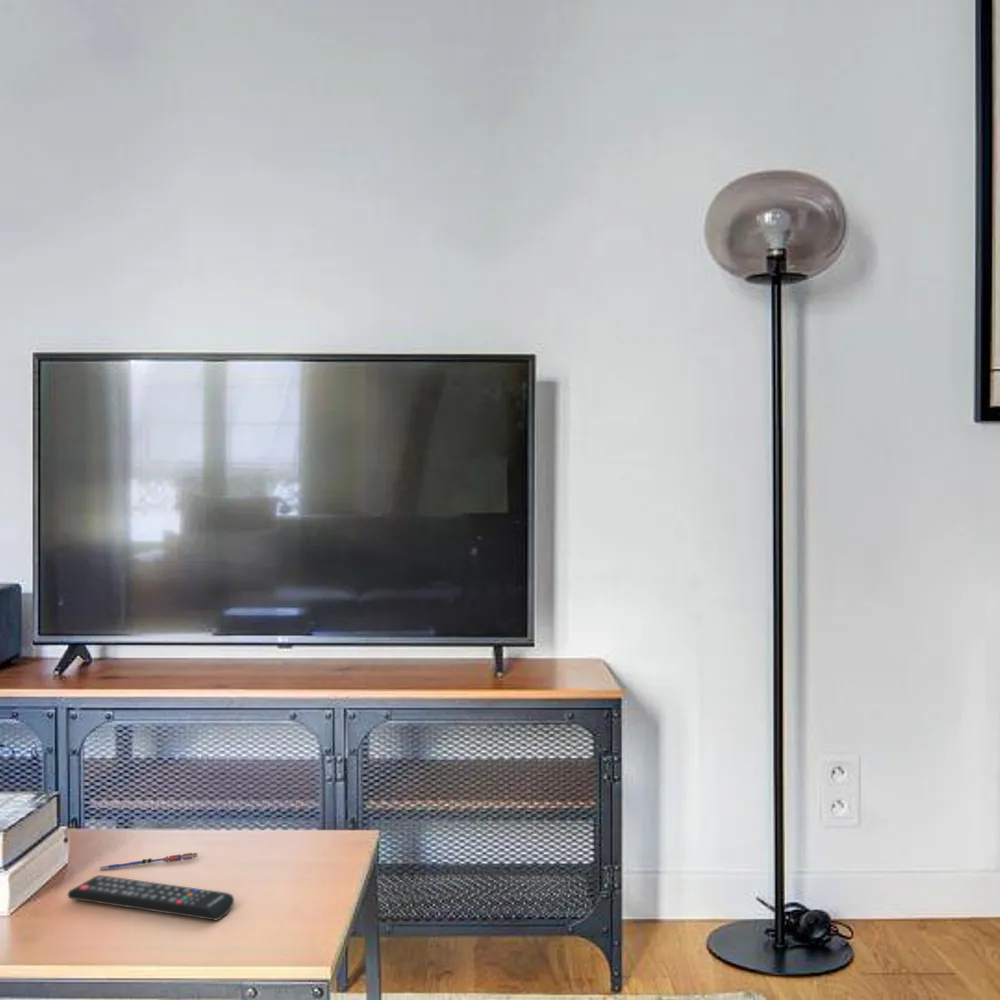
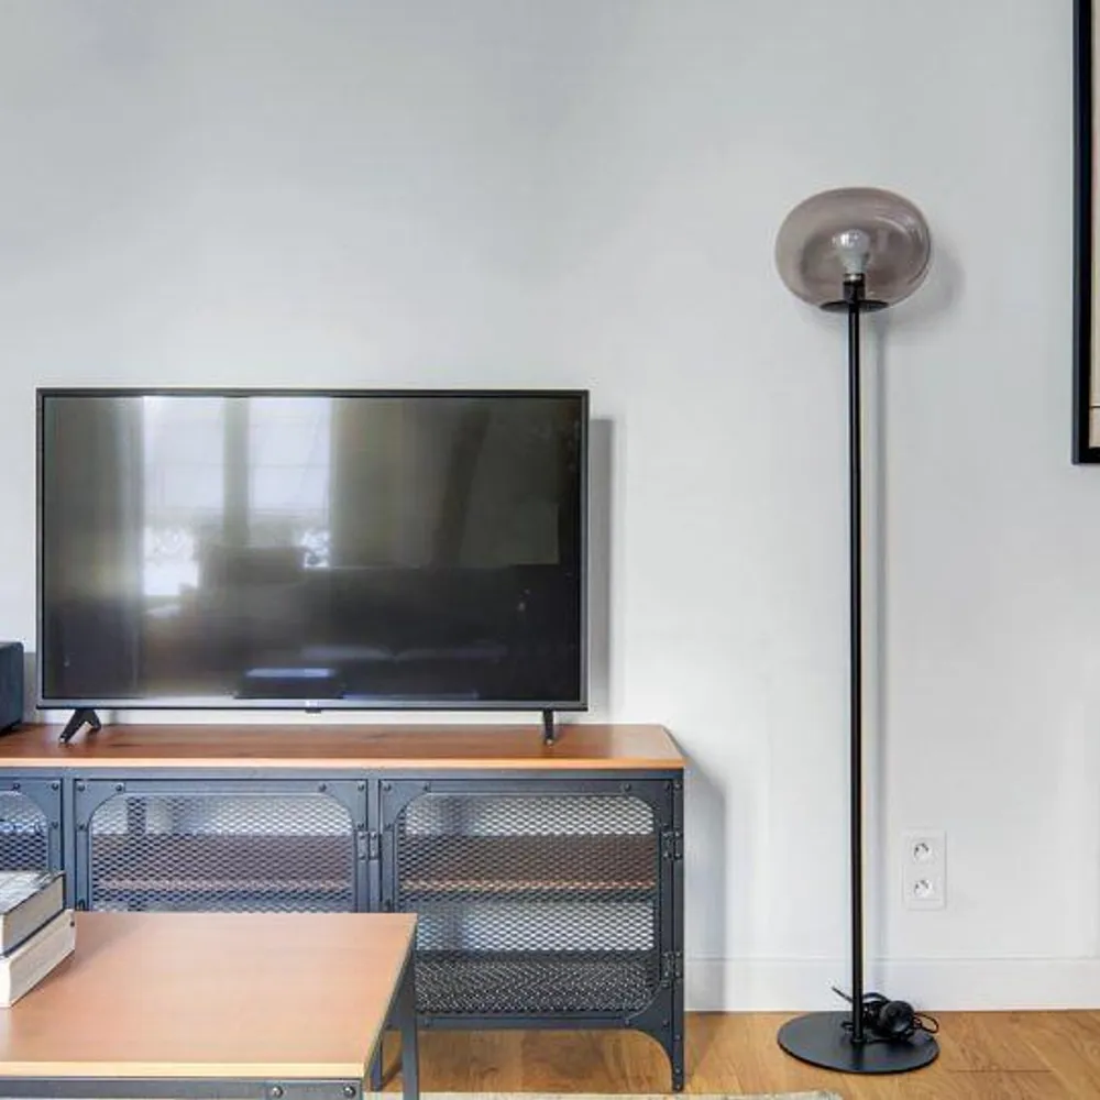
- remote control [67,874,235,922]
- pen [99,852,198,871]
